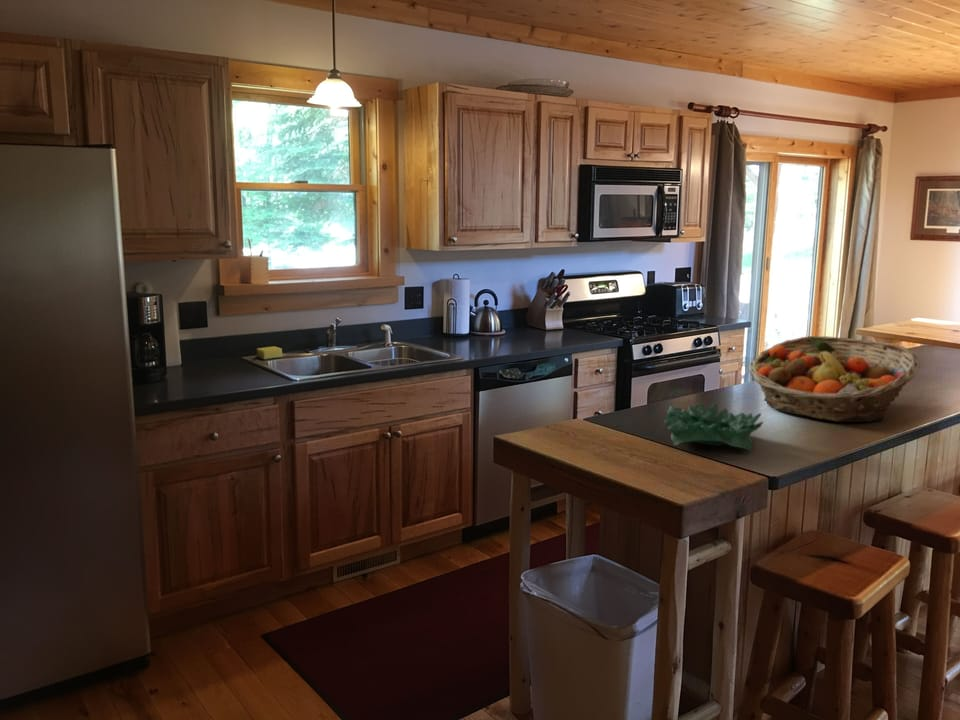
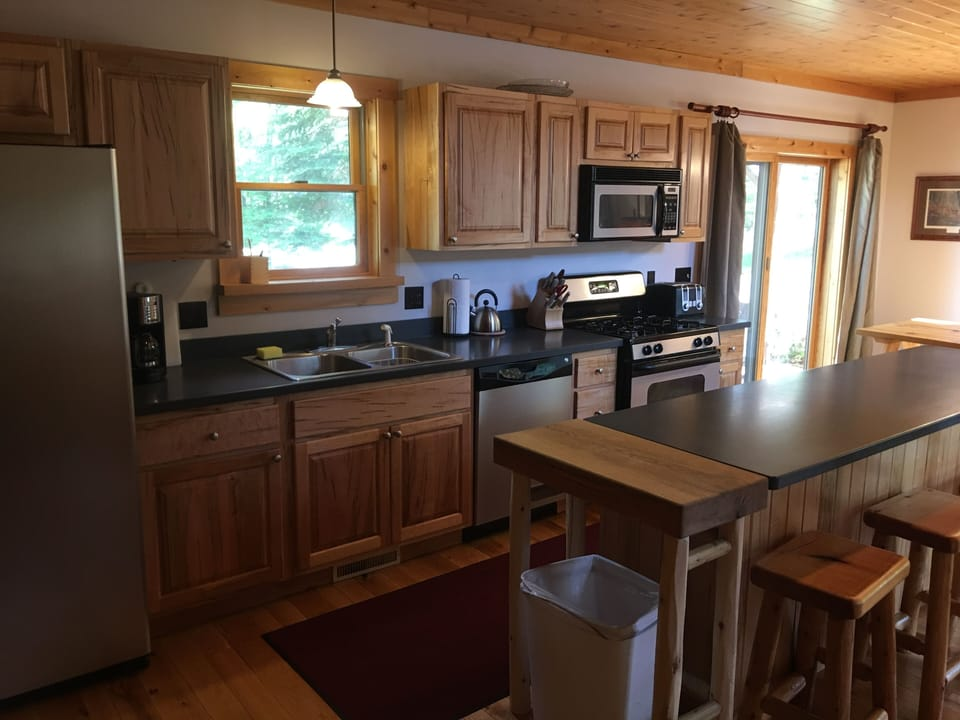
- decorative bowl [664,403,764,452]
- fruit basket [748,335,921,423]
